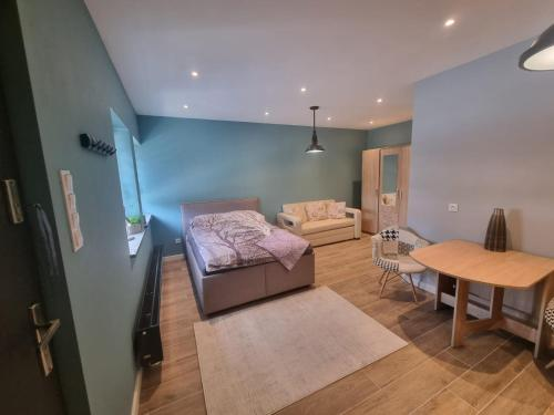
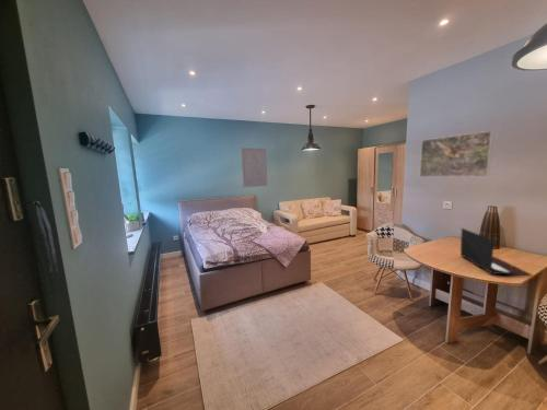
+ laptop [459,227,534,277]
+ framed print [419,130,494,178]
+ wall art [240,148,268,188]
